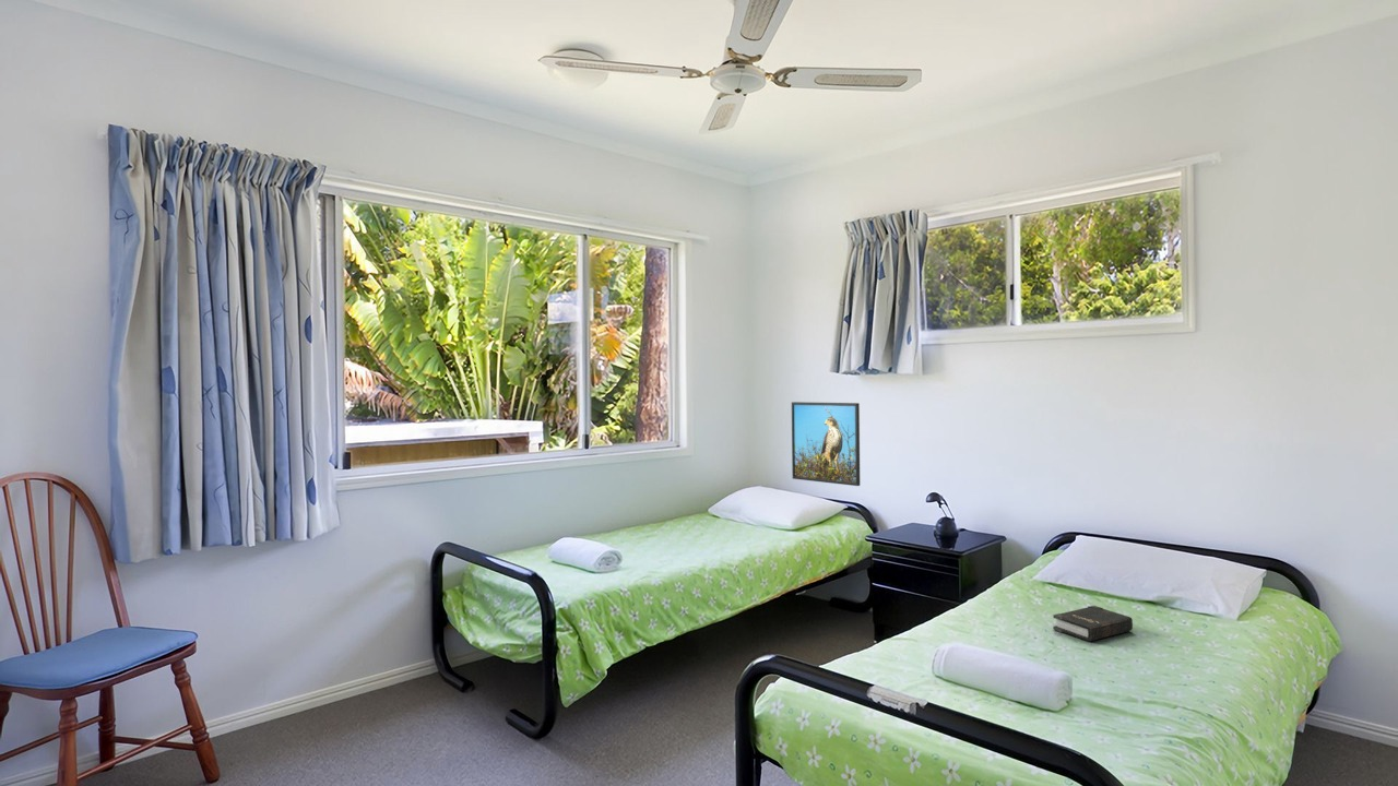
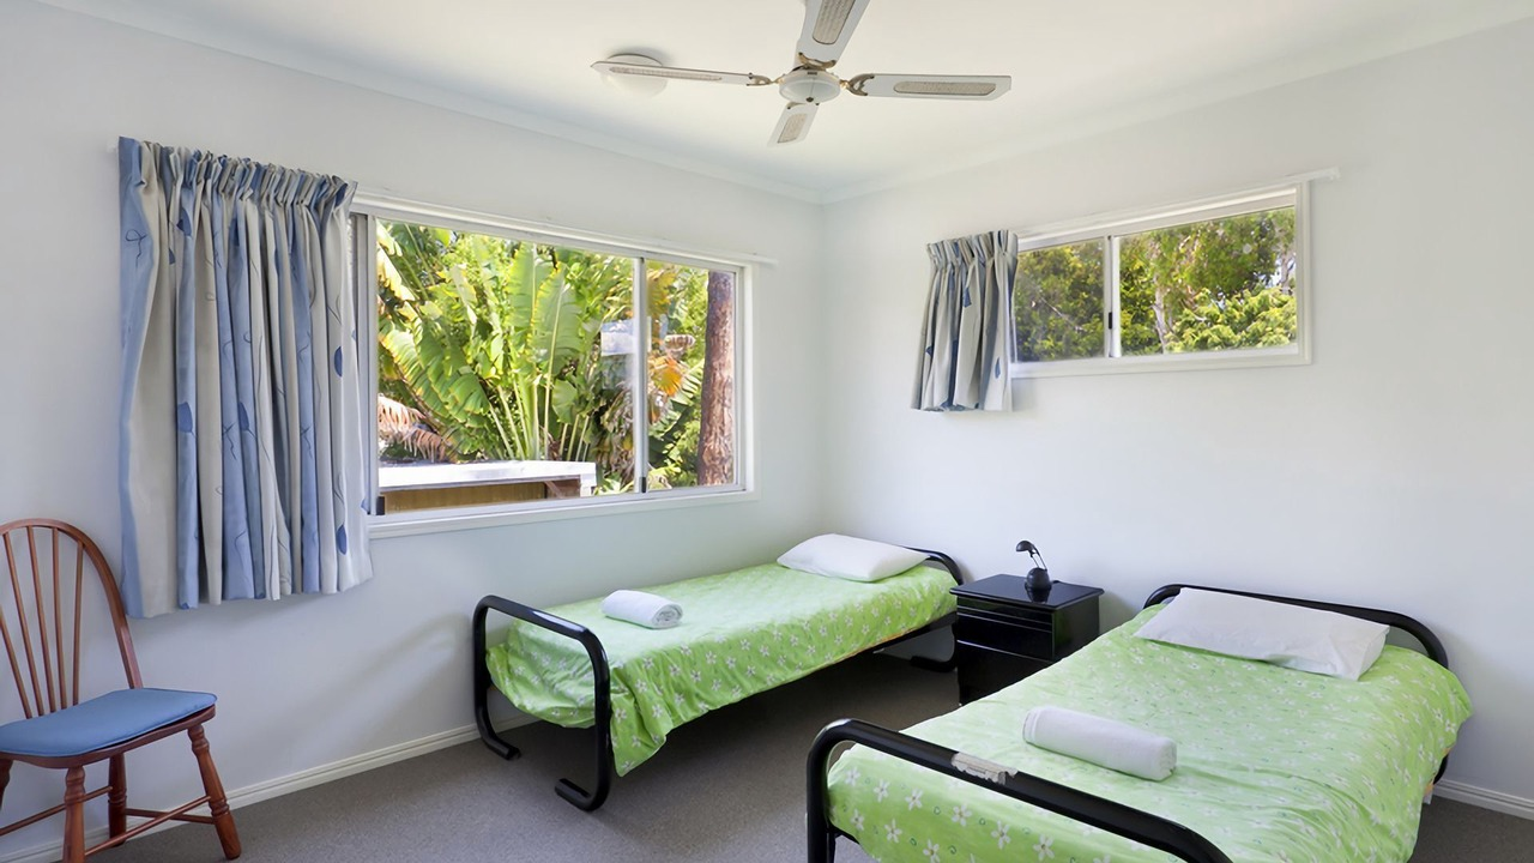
- hardback book [1052,605,1134,642]
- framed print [791,401,861,487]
